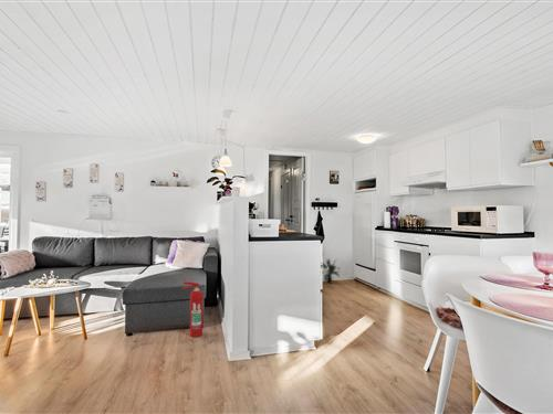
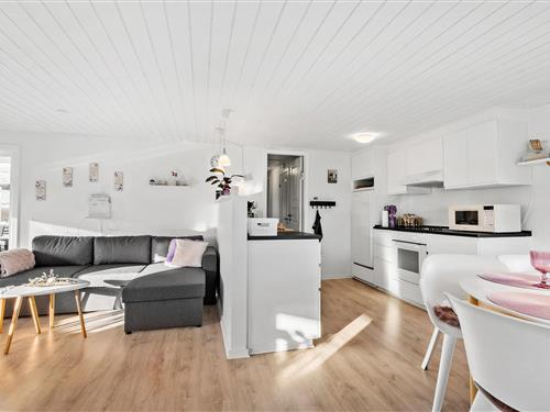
- fire extinguisher [181,280,204,338]
- potted plant [322,258,342,284]
